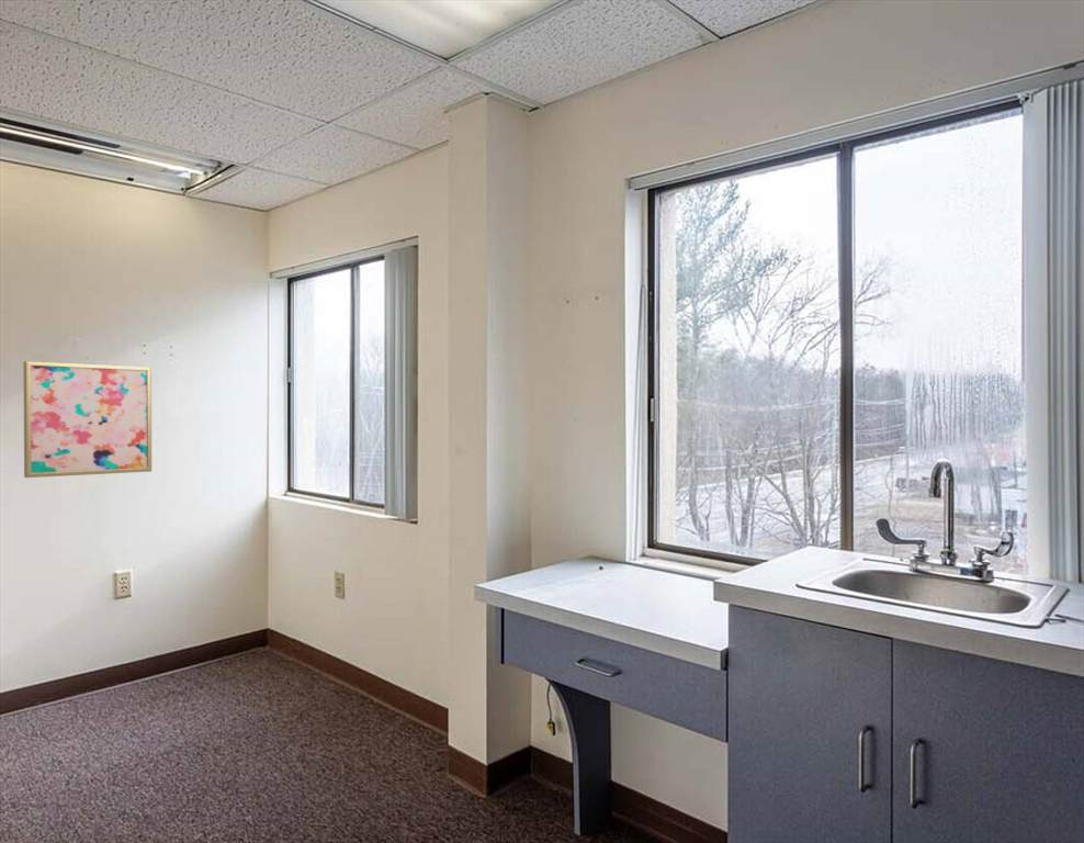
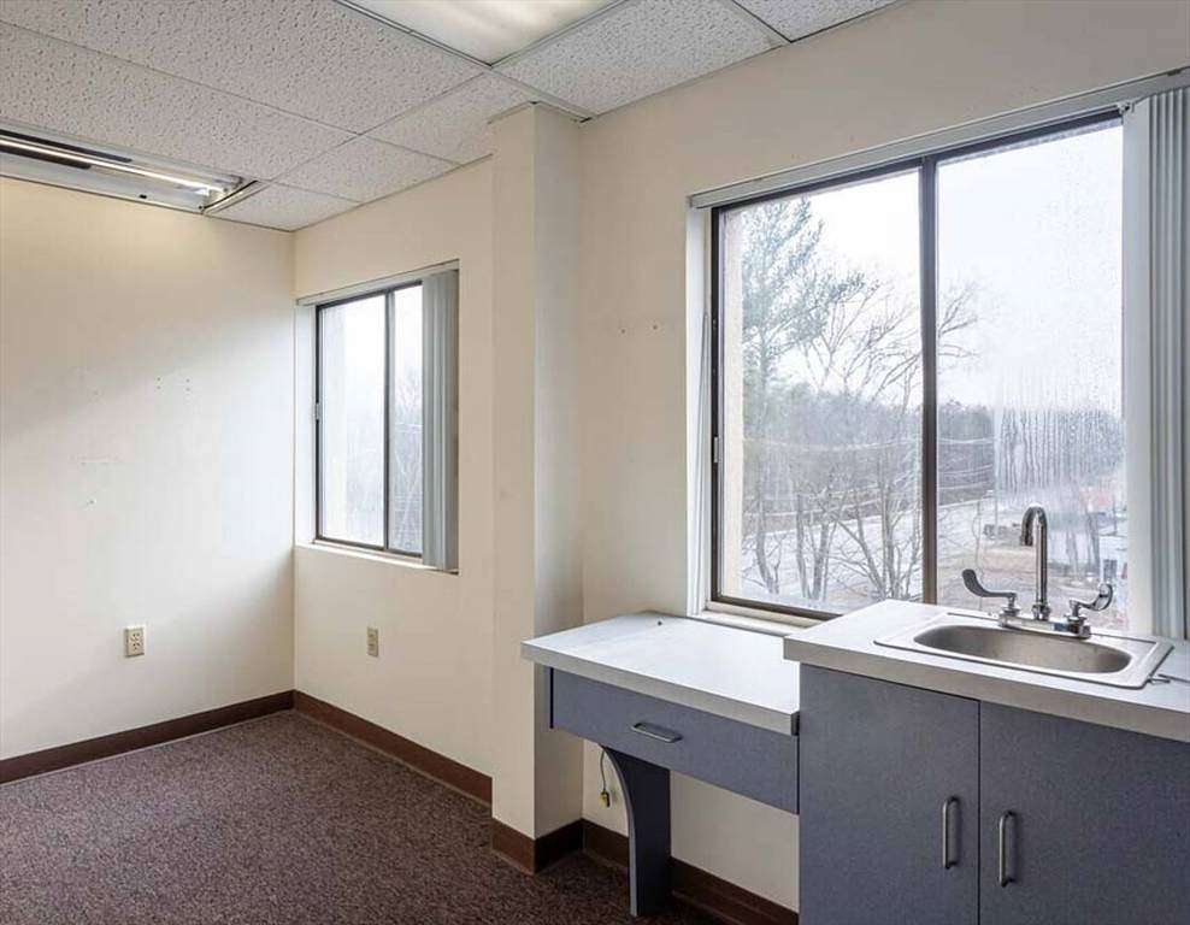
- wall art [23,360,153,479]
